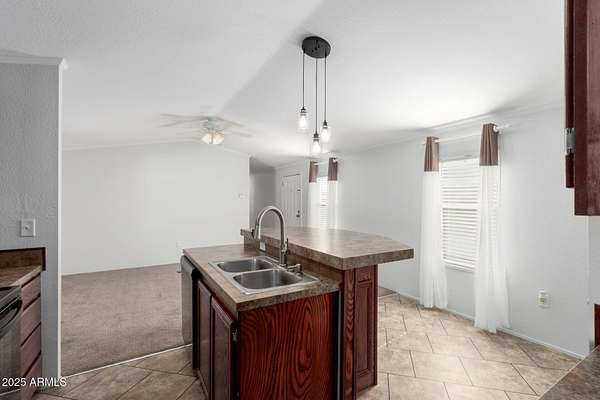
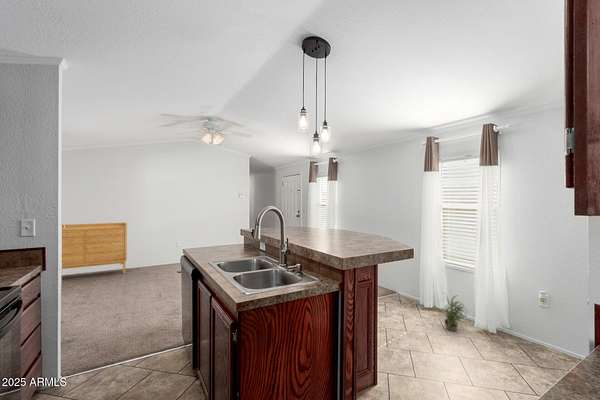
+ sideboard [61,221,128,274]
+ potted plant [441,292,469,332]
